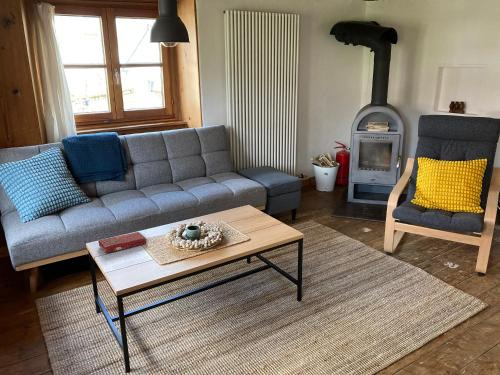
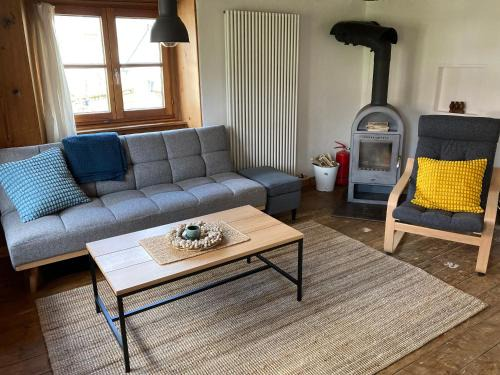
- book [98,231,148,254]
